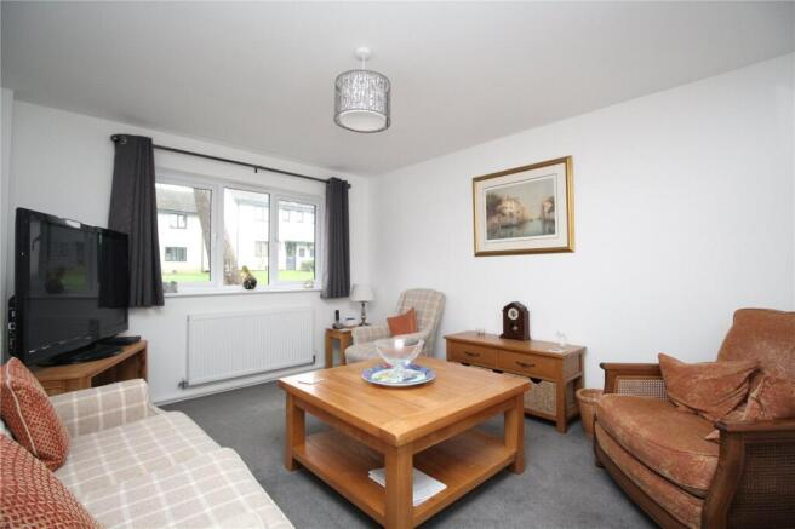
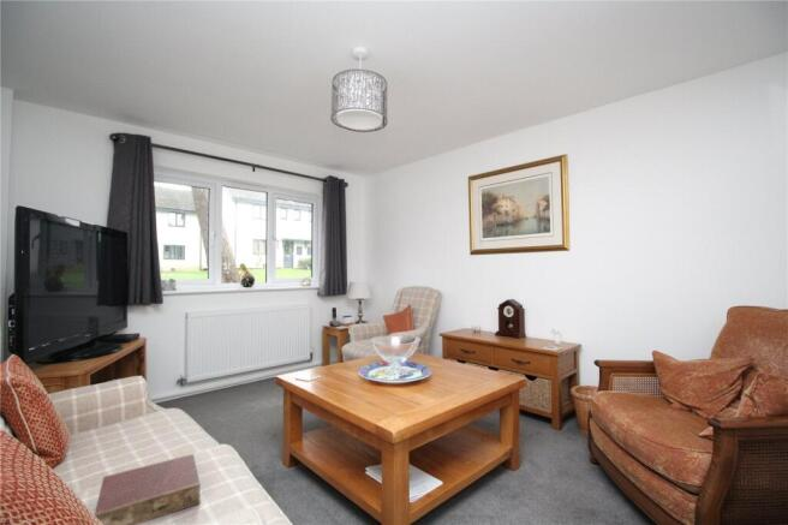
+ book [94,453,201,525]
